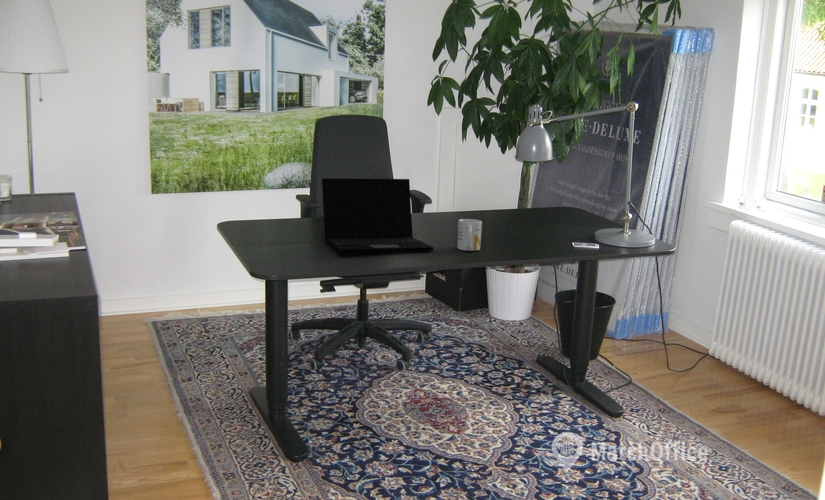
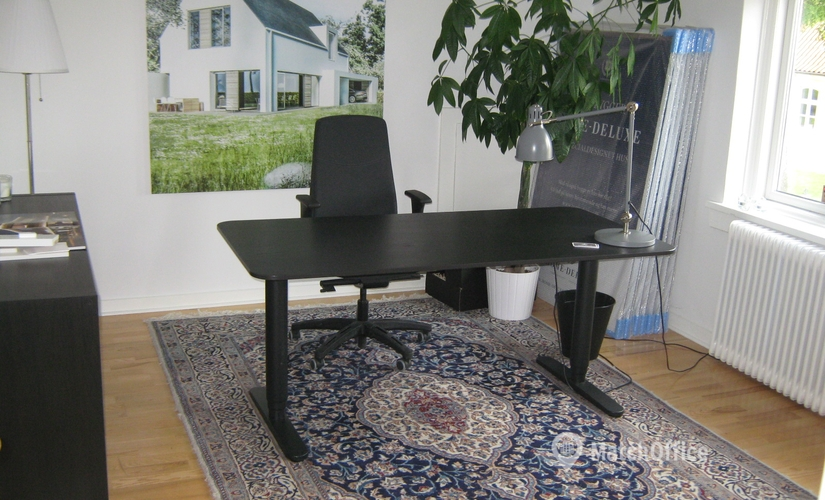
- mug [456,218,483,252]
- laptop [321,177,435,254]
